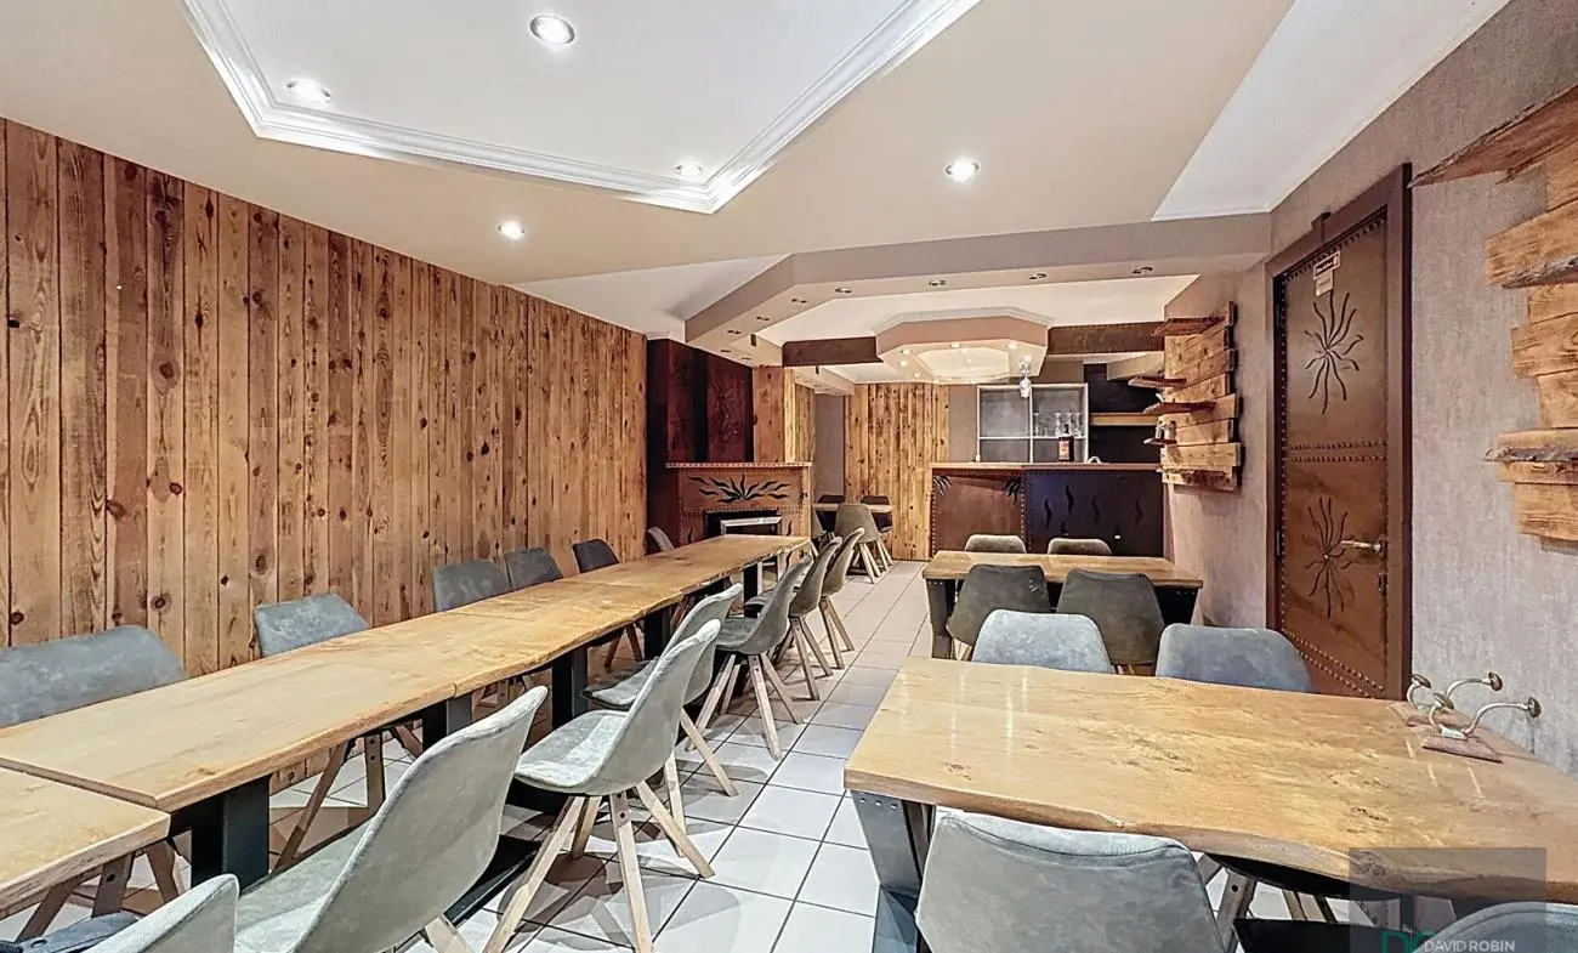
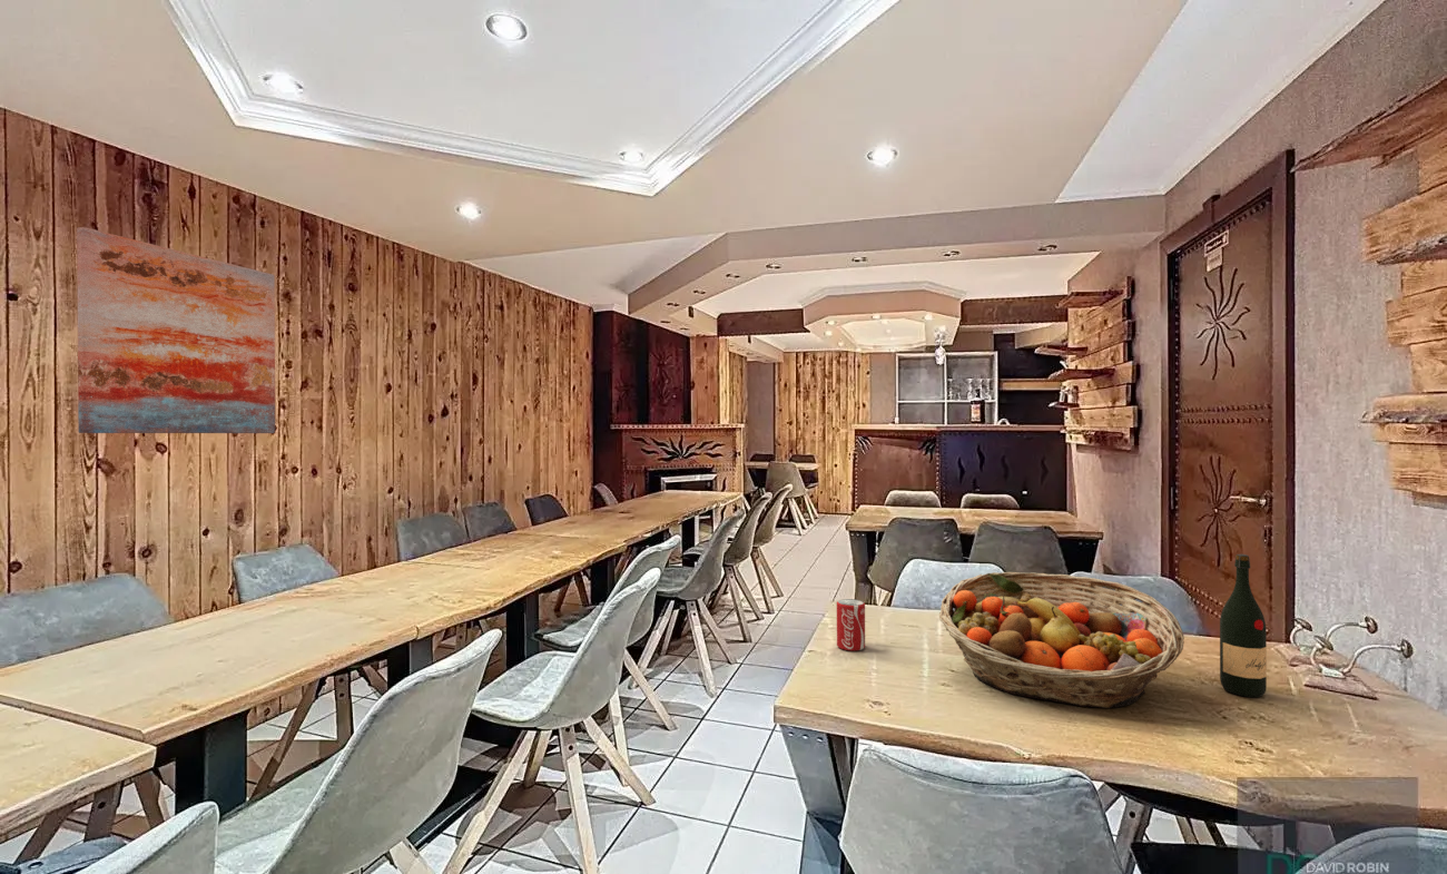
+ fruit basket [938,571,1185,709]
+ wall art [76,226,276,434]
+ wine bottle [1219,553,1268,698]
+ beverage can [836,598,866,652]
